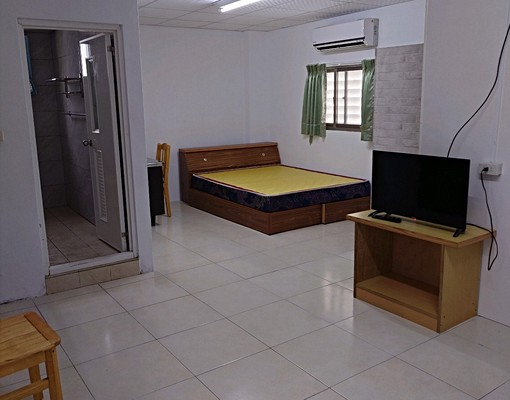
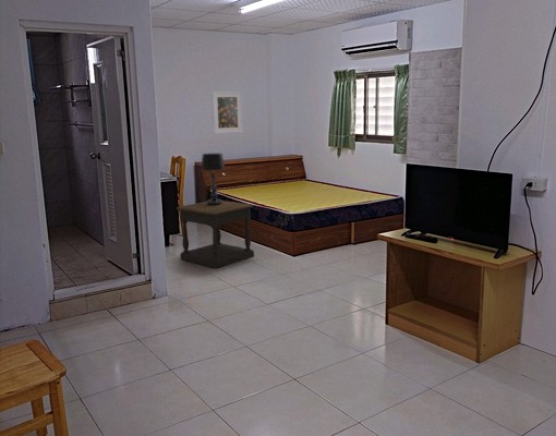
+ side table [176,199,255,269]
+ table lamp [200,153,227,205]
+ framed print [210,90,244,135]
